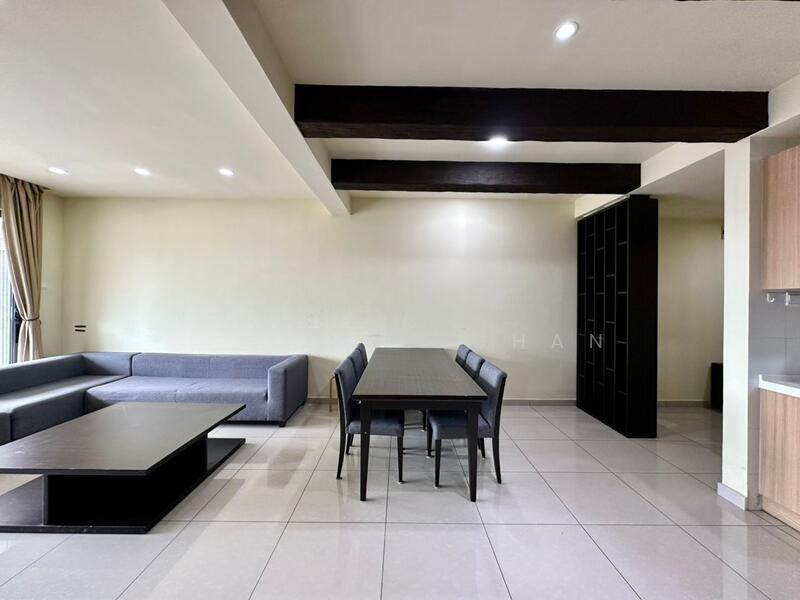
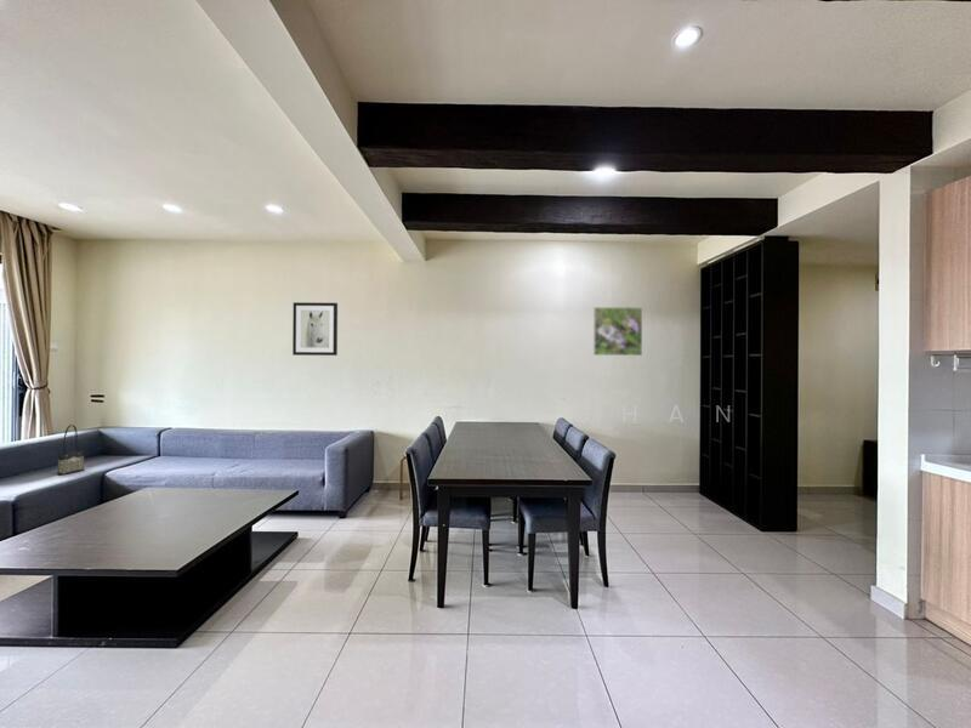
+ wall art [291,301,339,357]
+ tote bag [56,423,85,476]
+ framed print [592,306,643,357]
